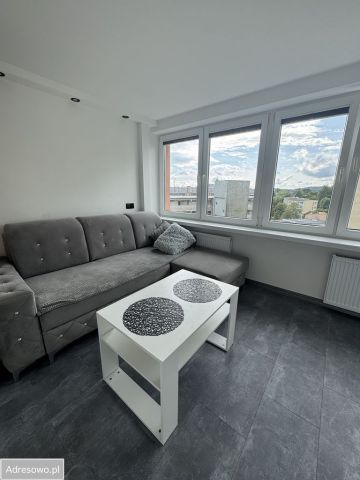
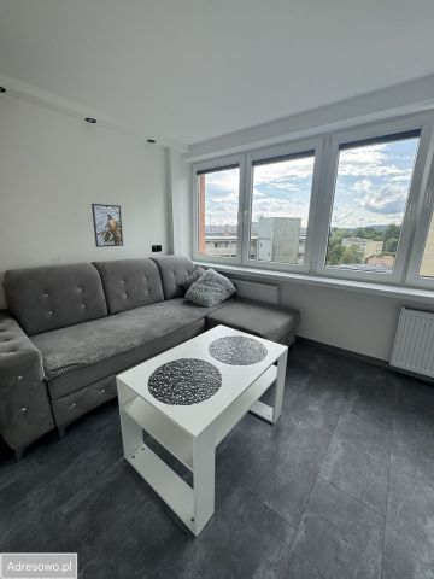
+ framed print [90,203,124,248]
